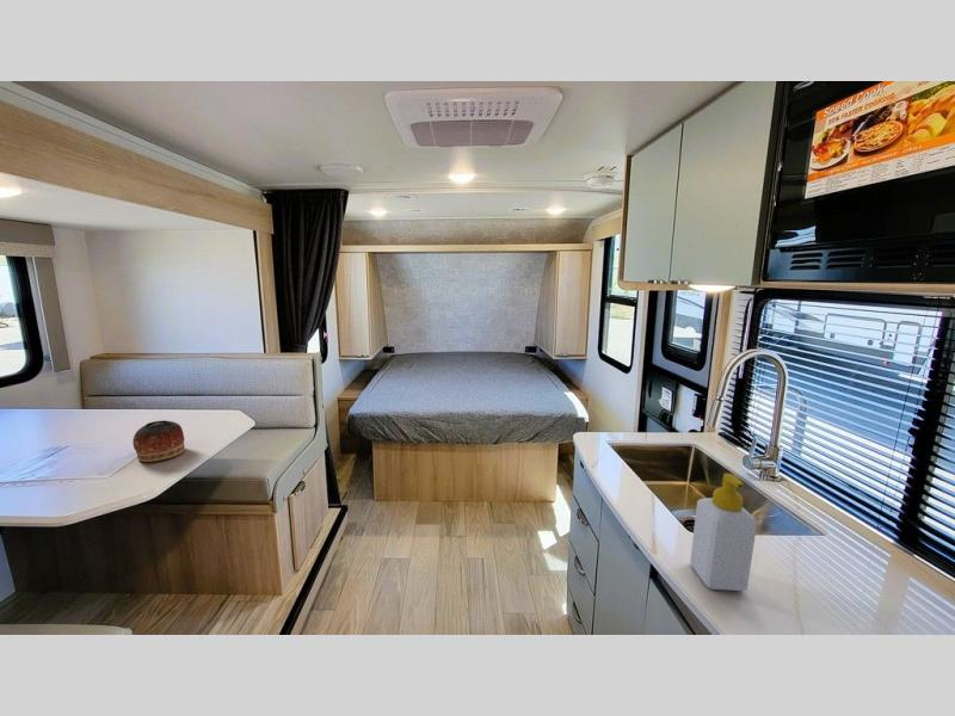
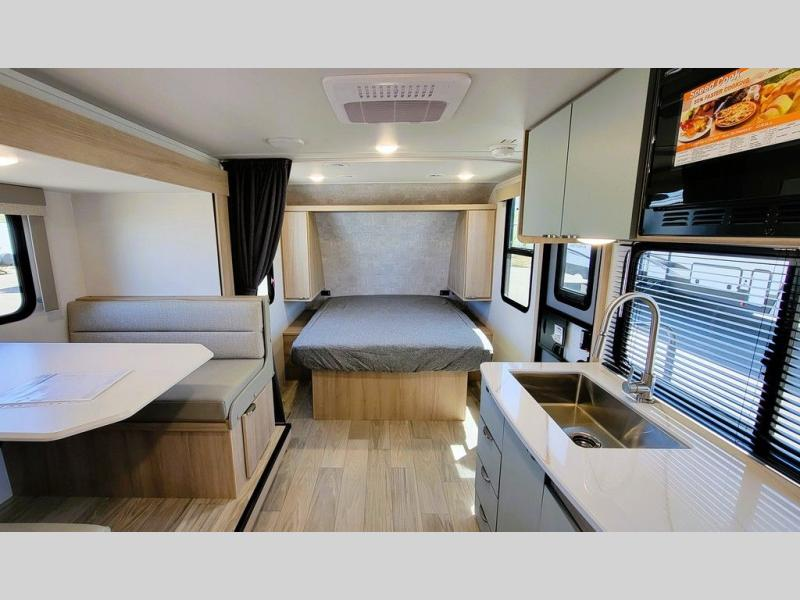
- bowl [131,420,186,463]
- soap bottle [689,473,758,592]
